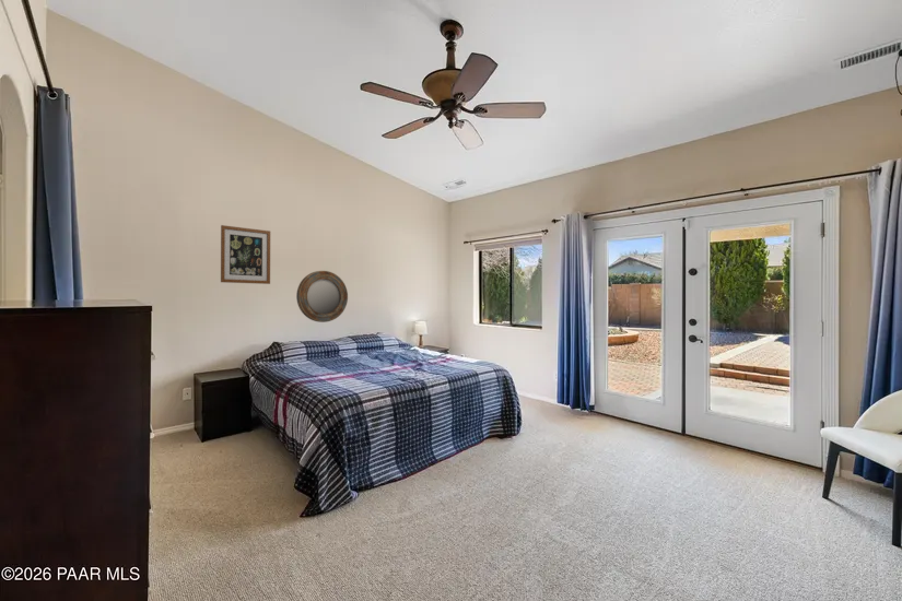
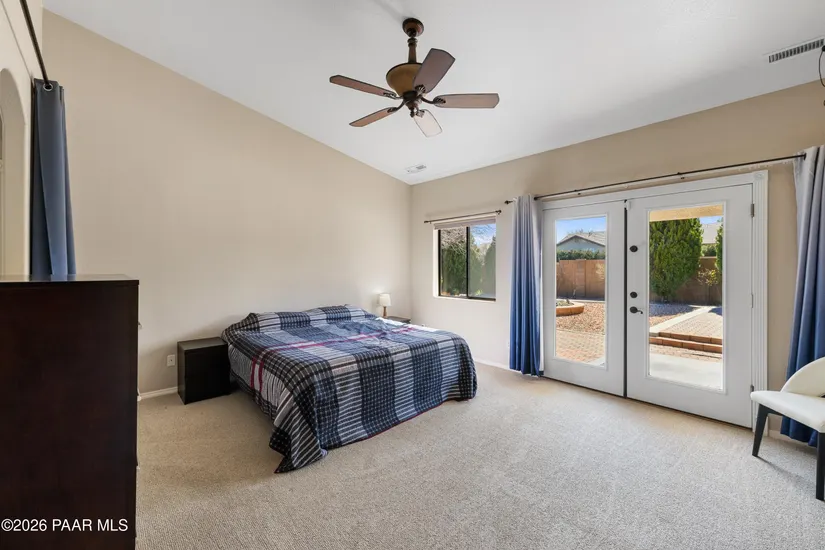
- home mirror [295,270,349,323]
- wall art [220,224,271,285]
